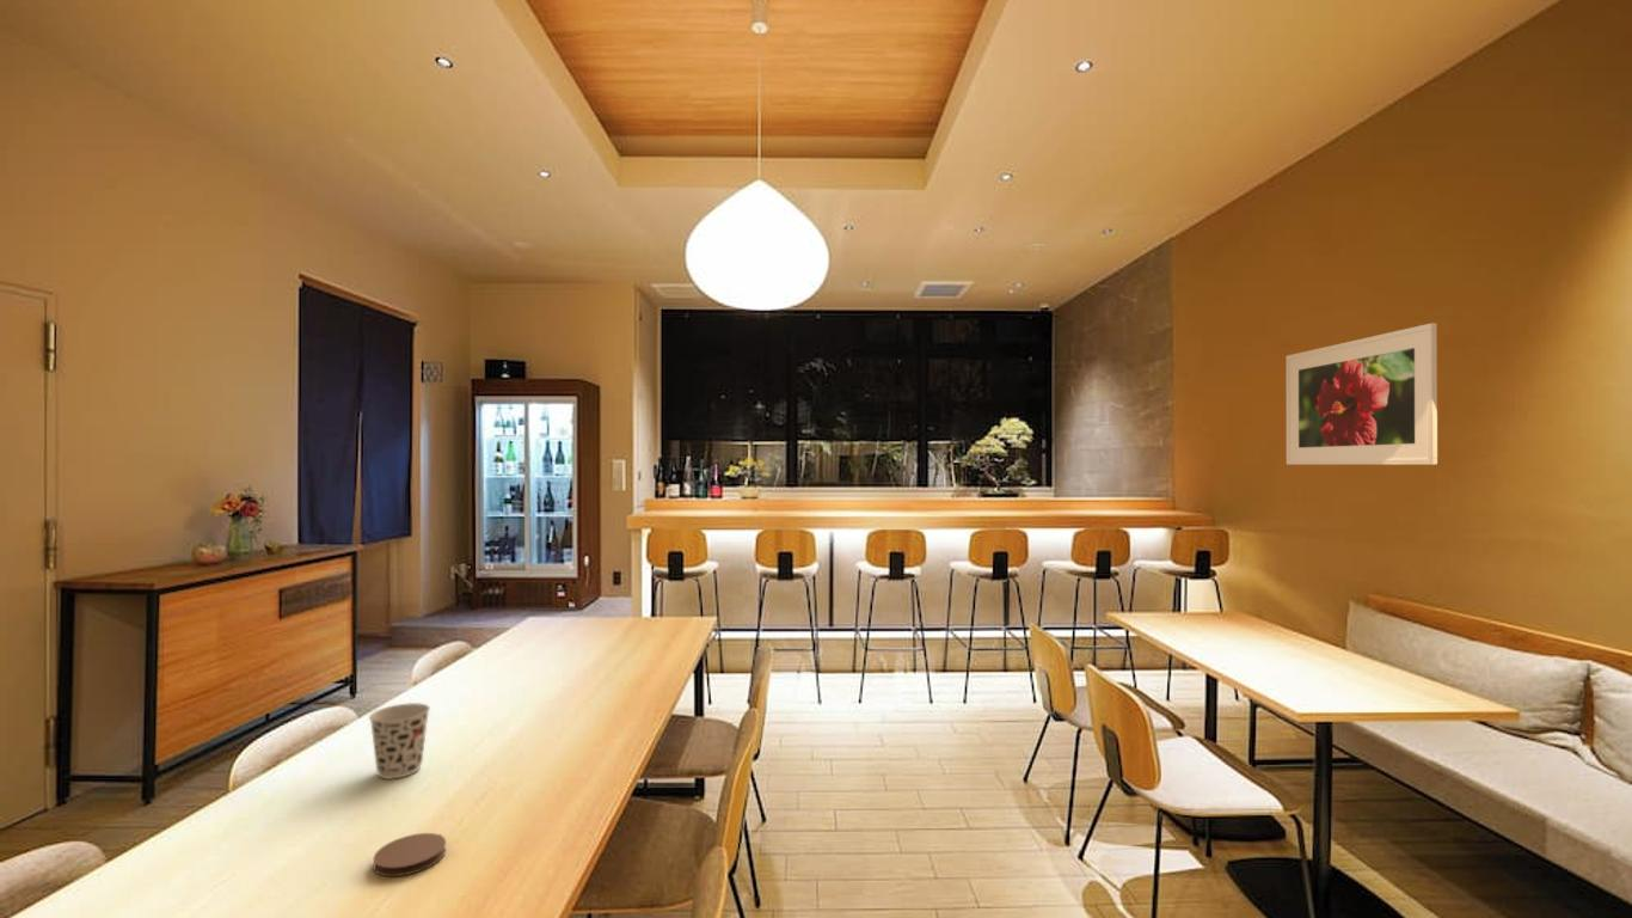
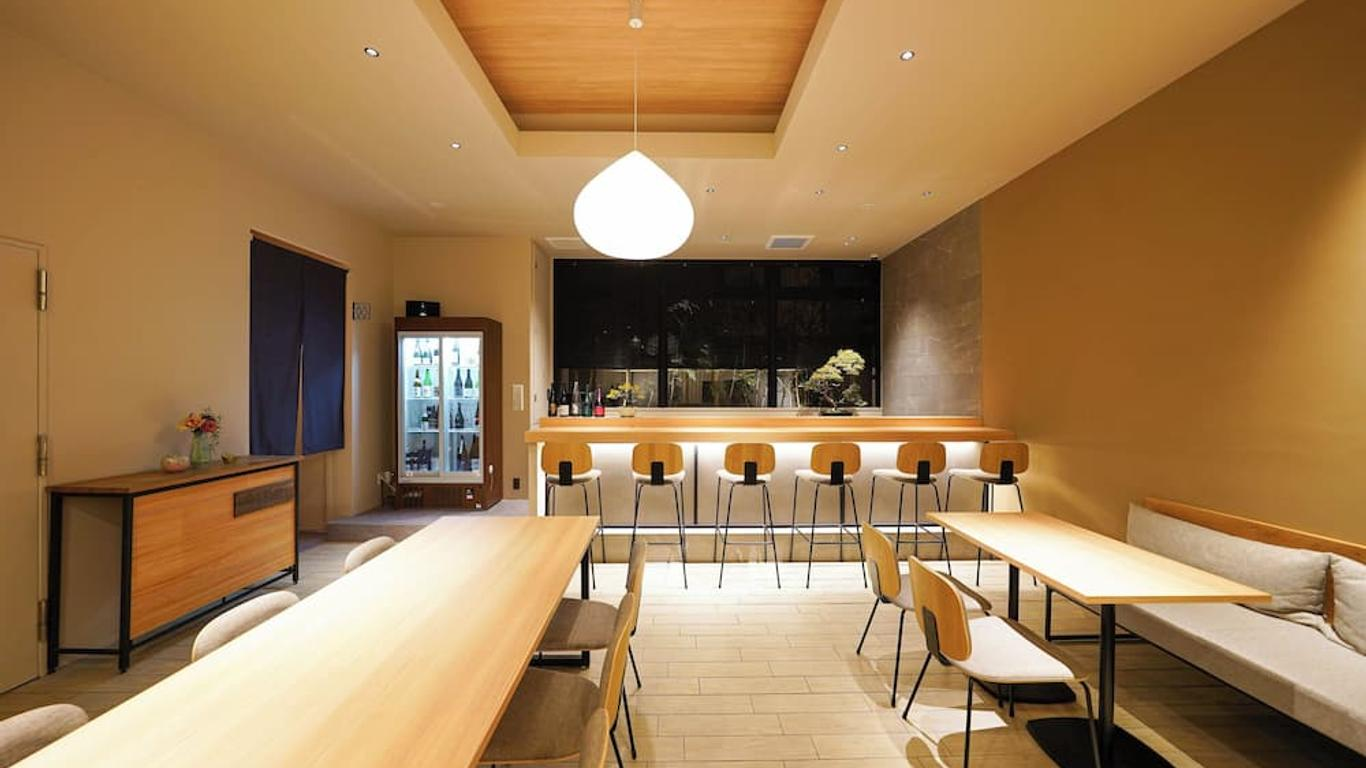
- coaster [373,832,447,877]
- cup [368,702,431,781]
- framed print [1284,322,1438,466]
